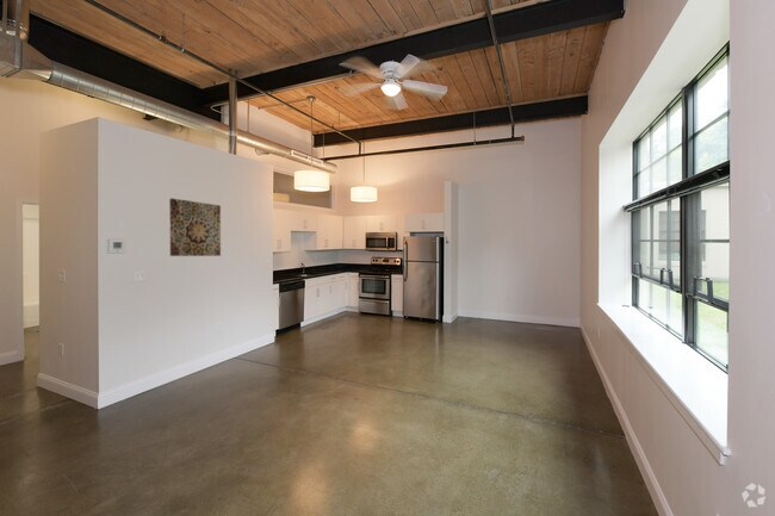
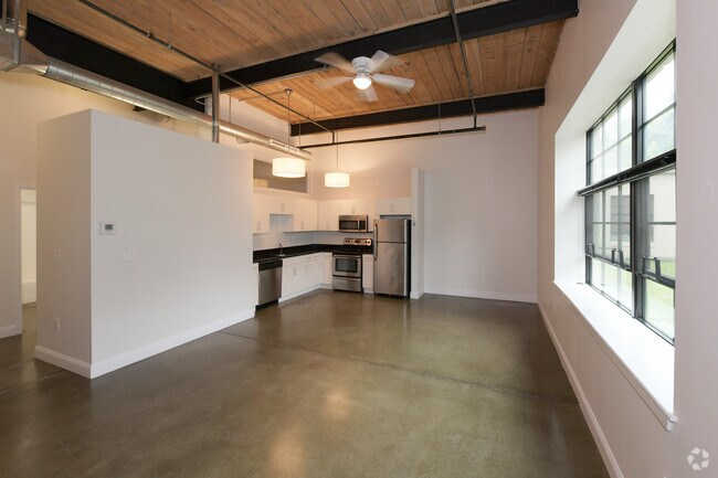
- wall art [168,197,222,257]
